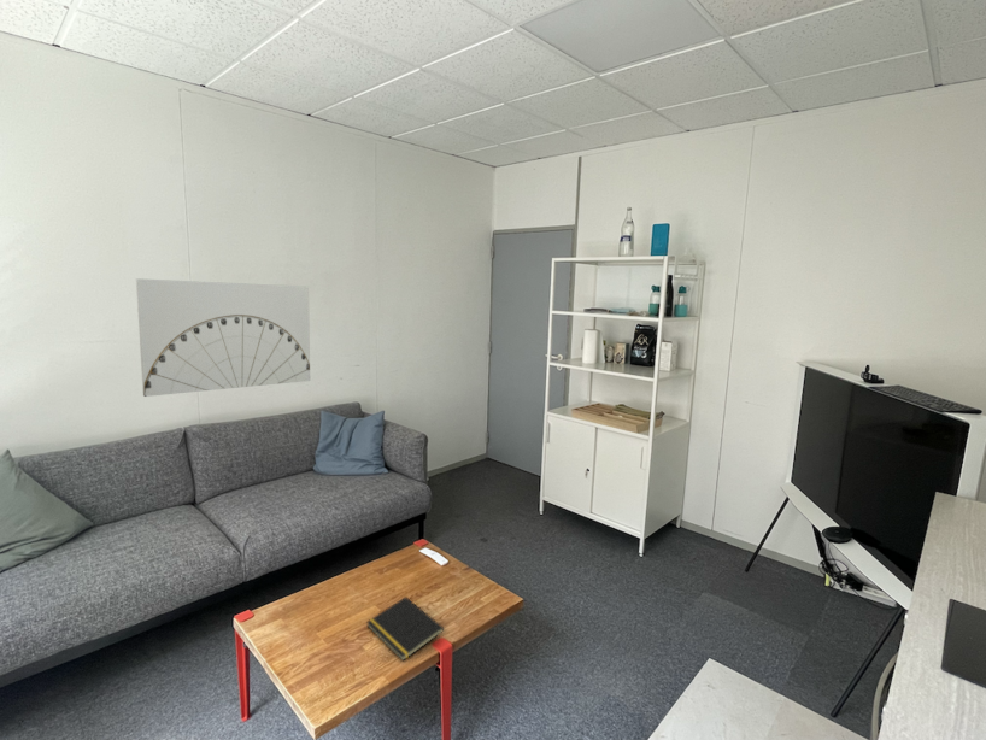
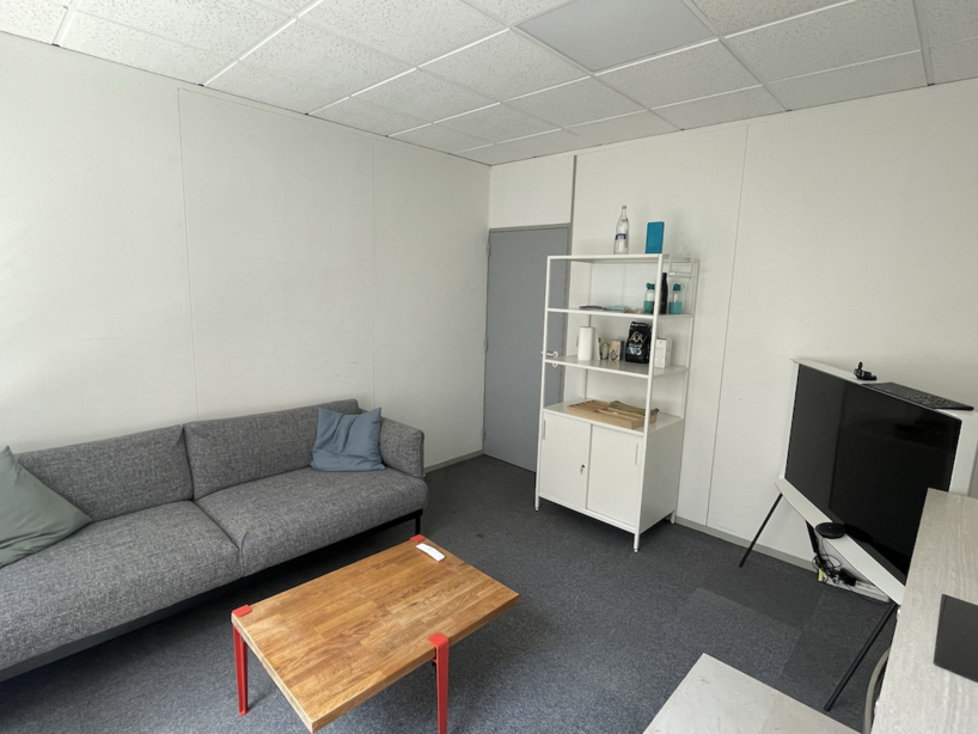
- wall art [135,277,311,398]
- notepad [365,595,445,662]
